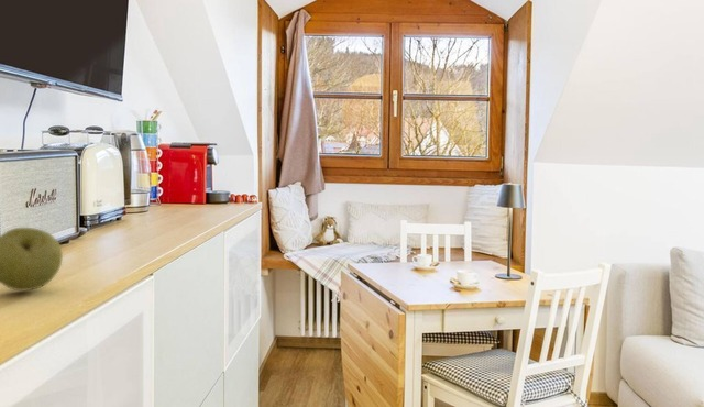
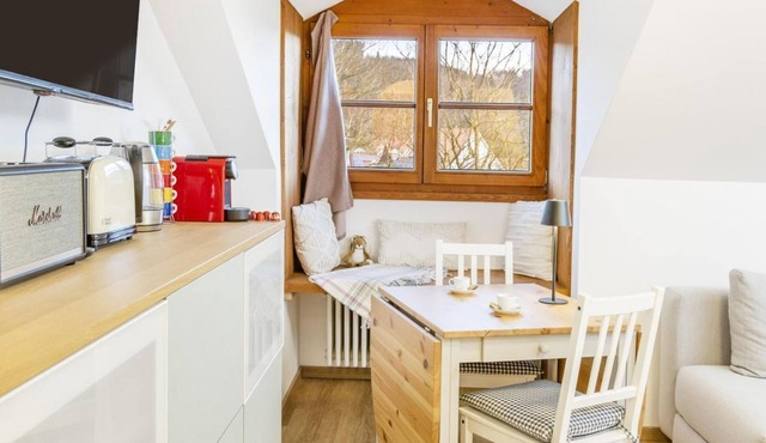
- apple [0,227,64,292]
